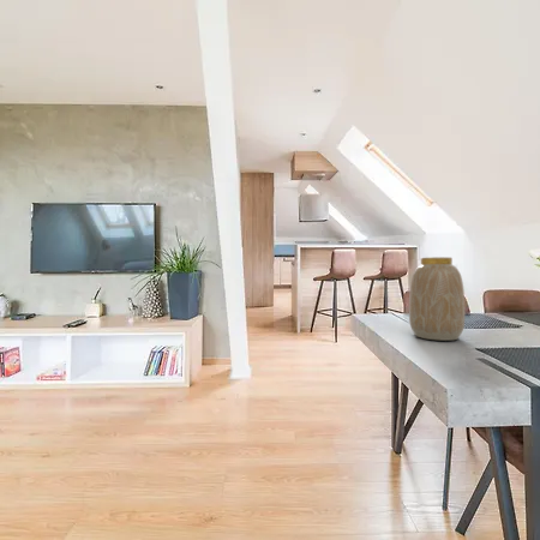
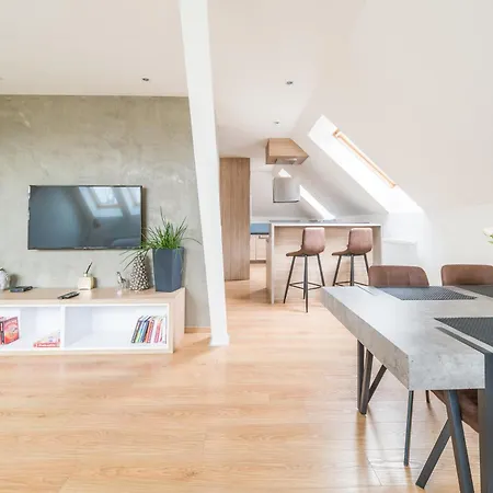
- vase [408,257,466,342]
